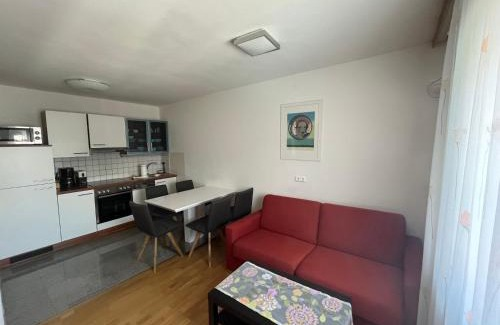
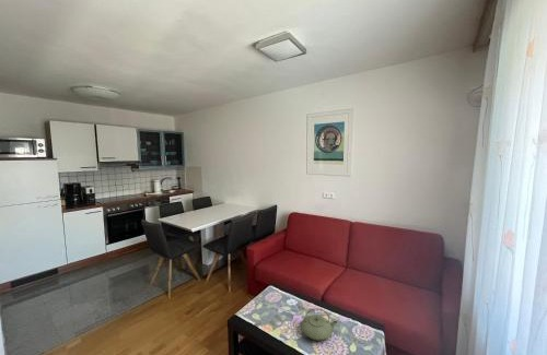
+ teapot [300,307,338,342]
